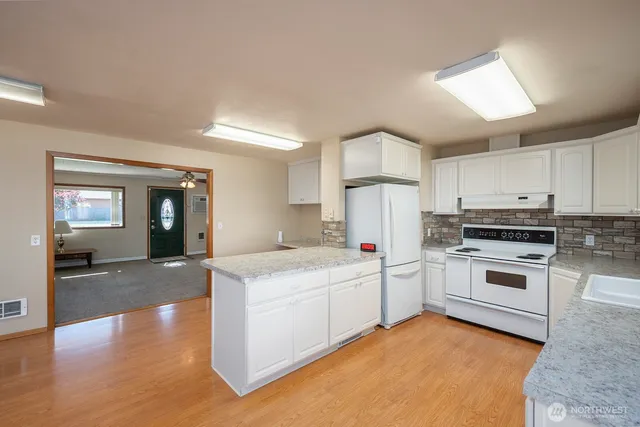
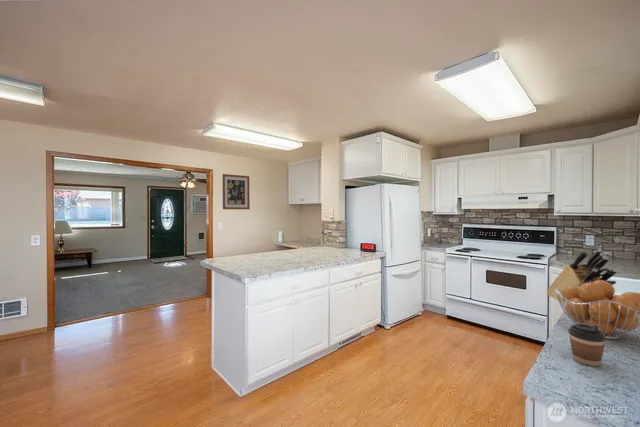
+ coffee cup [567,323,607,367]
+ knife block [546,248,618,303]
+ wall art [222,173,251,210]
+ fruit basket [555,280,640,340]
